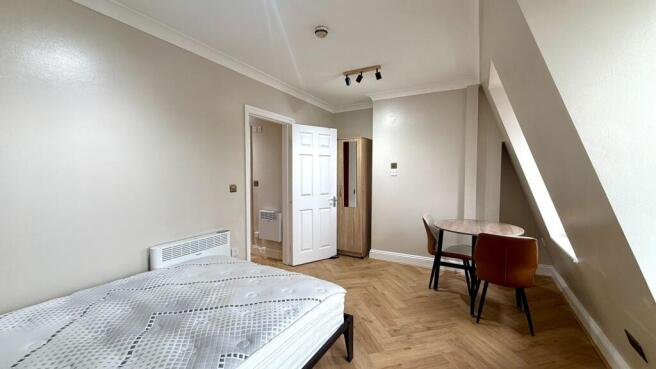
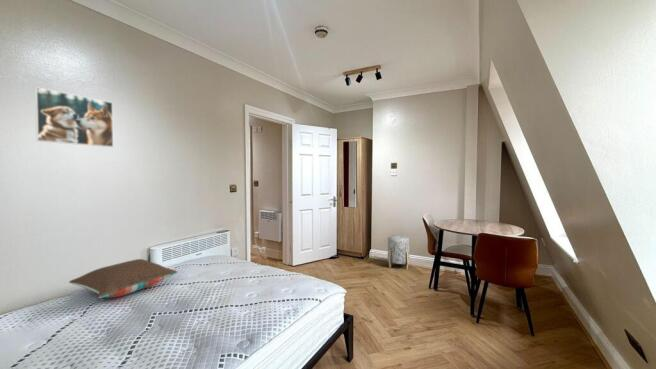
+ pillow [68,258,178,299]
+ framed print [34,86,115,148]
+ stool [387,234,411,270]
